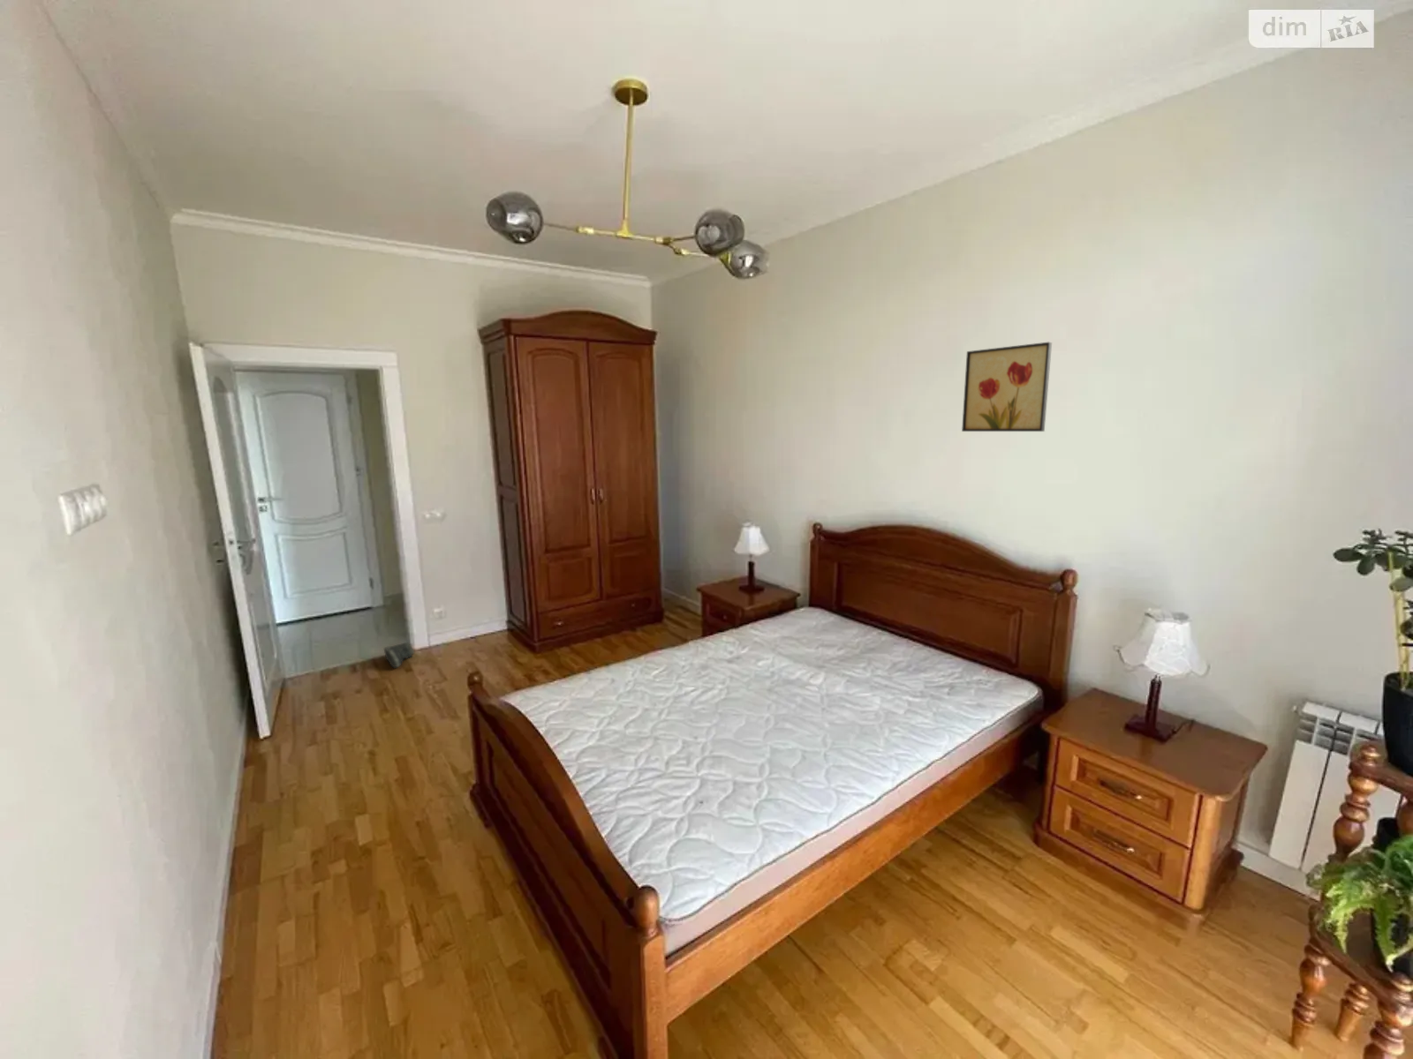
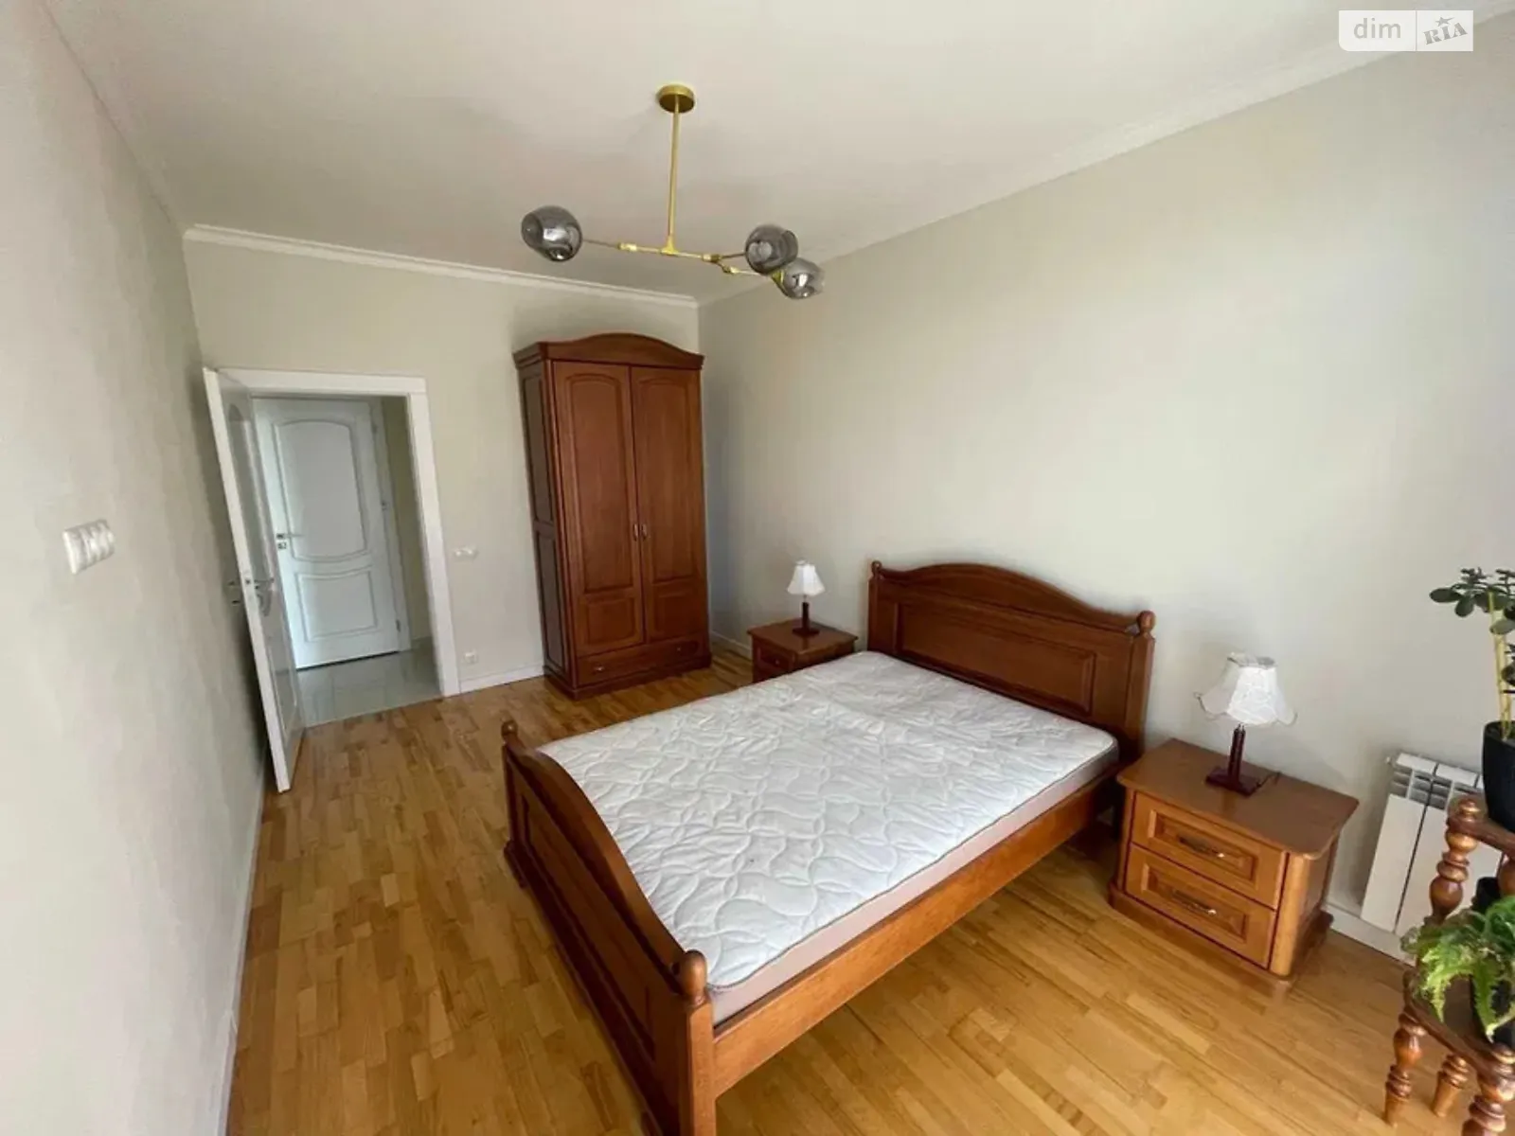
- wall art [961,342,1053,433]
- sneaker [383,642,415,669]
